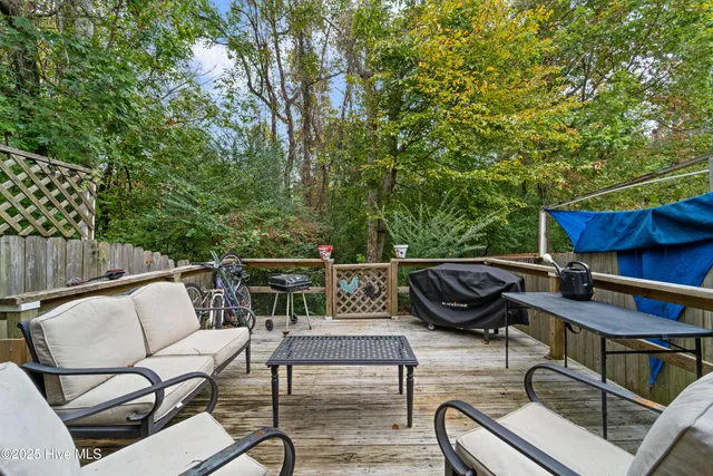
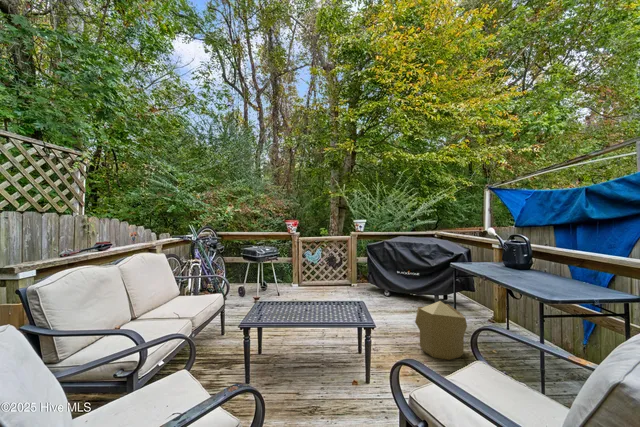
+ pouf [414,300,468,361]
